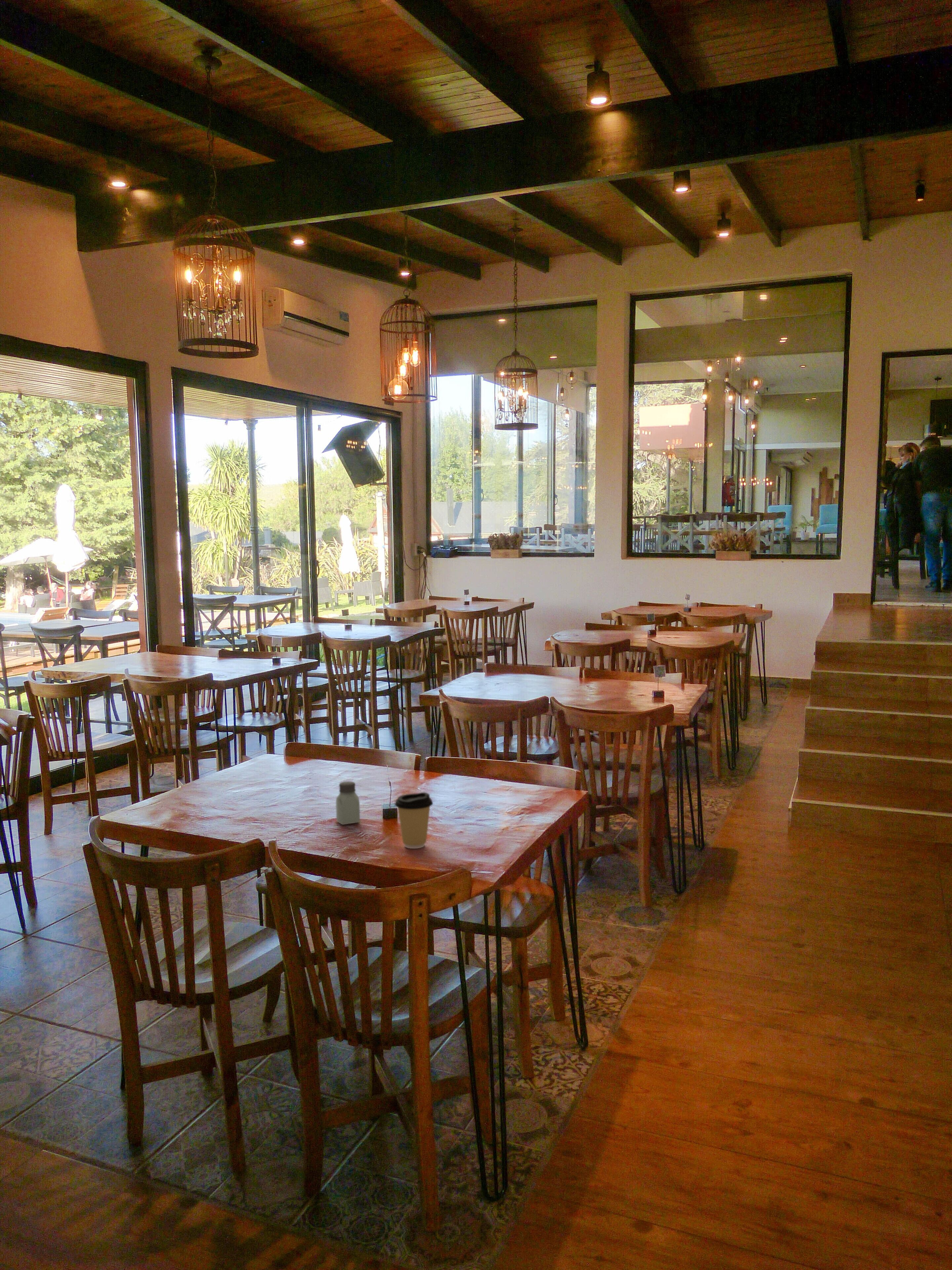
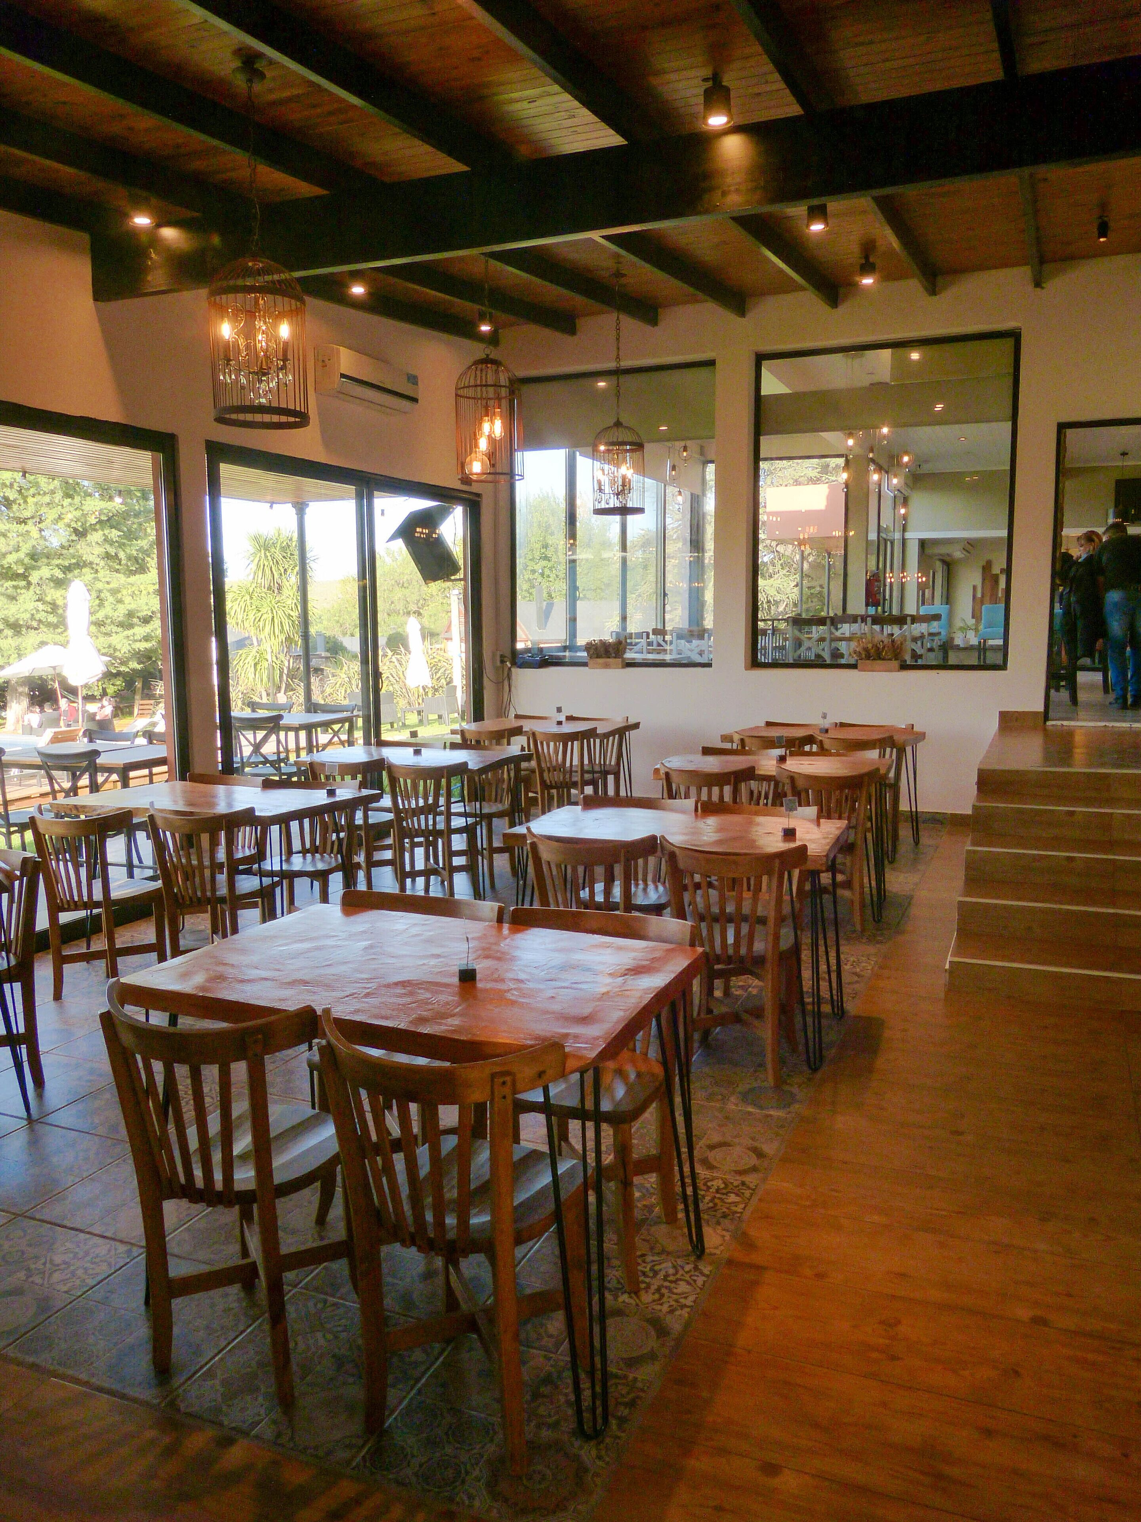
- coffee cup [394,792,433,849]
- saltshaker [336,781,360,825]
